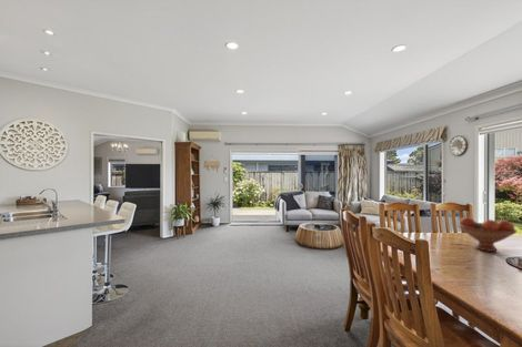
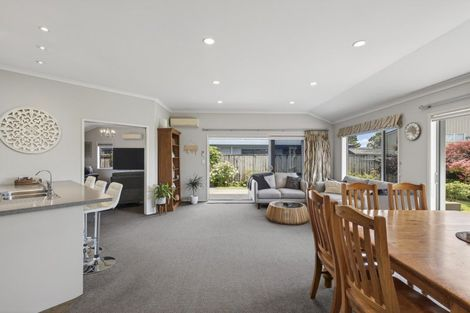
- fruit bowl [458,216,518,253]
